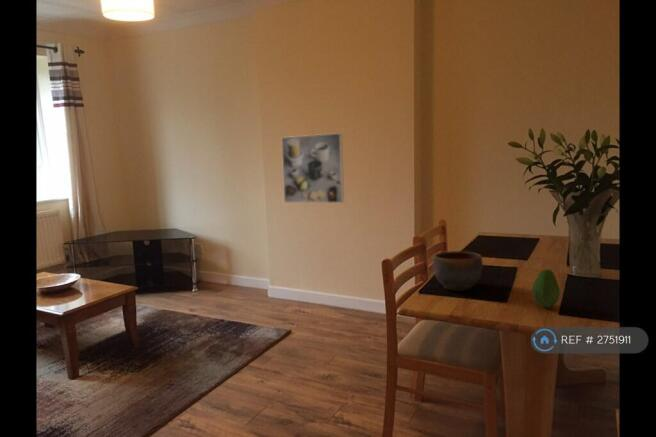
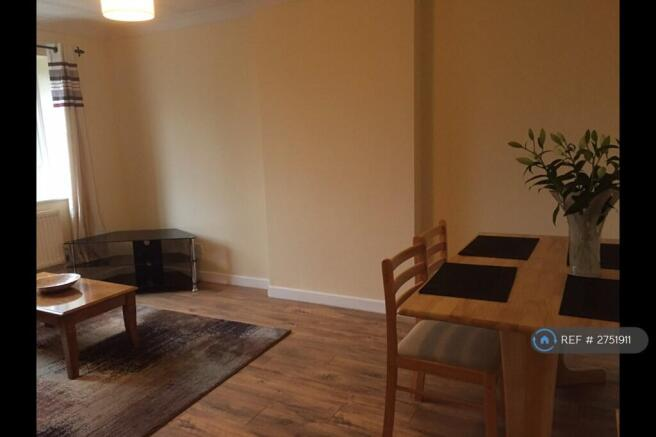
- bowl [432,250,484,292]
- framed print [281,132,345,204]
- fruit [531,268,561,309]
